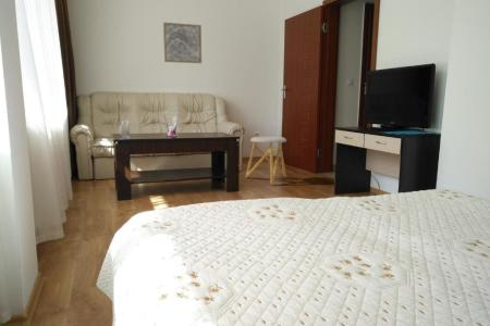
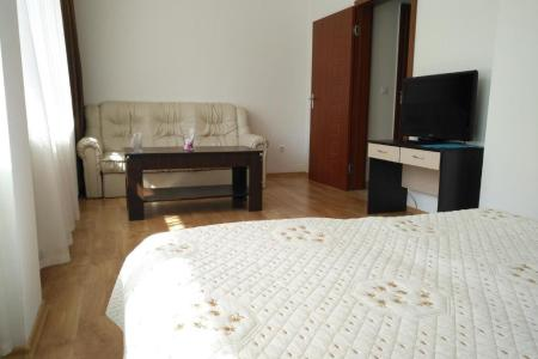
- stool [245,135,287,186]
- wall art [162,22,203,64]
